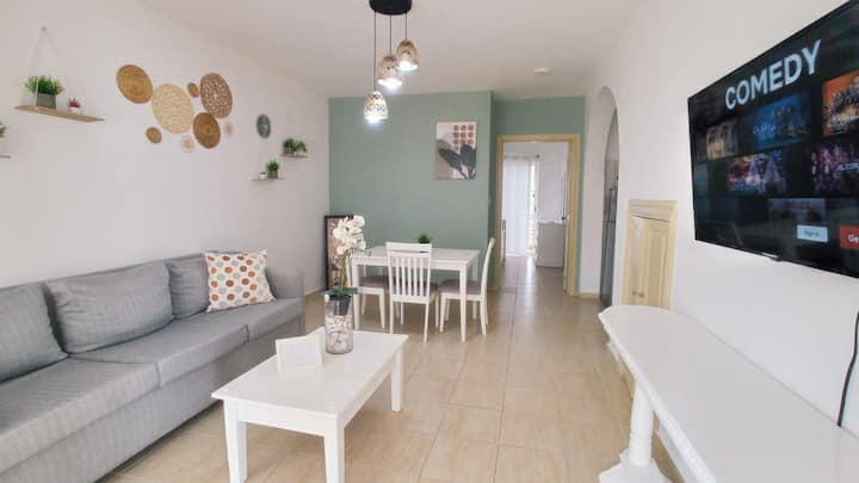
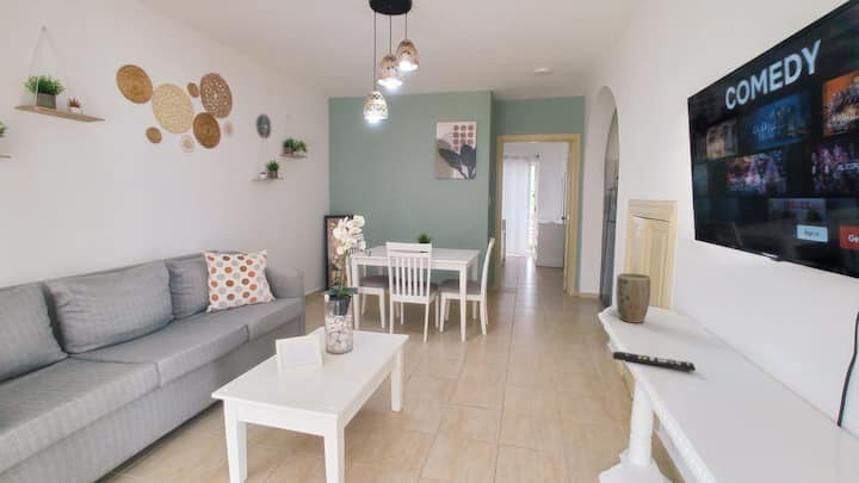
+ plant pot [614,272,651,324]
+ remote control [612,351,697,372]
